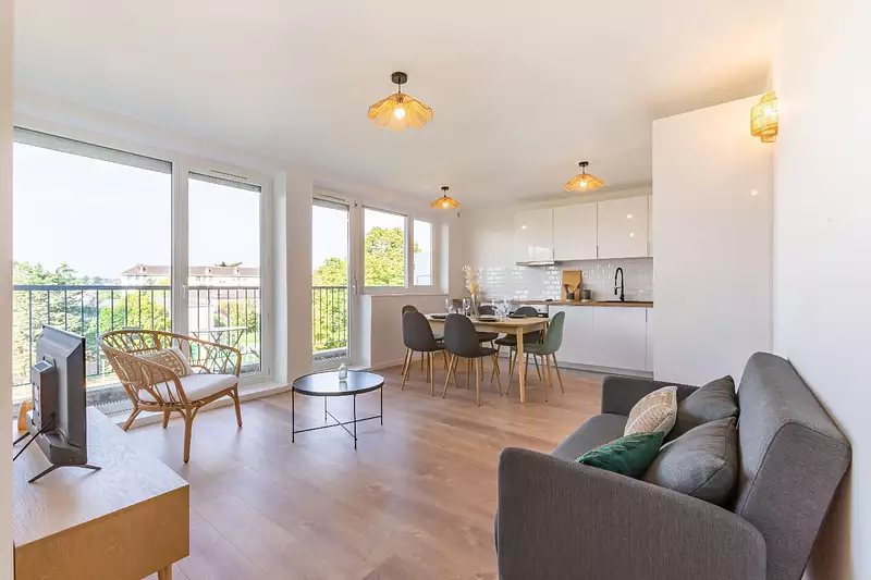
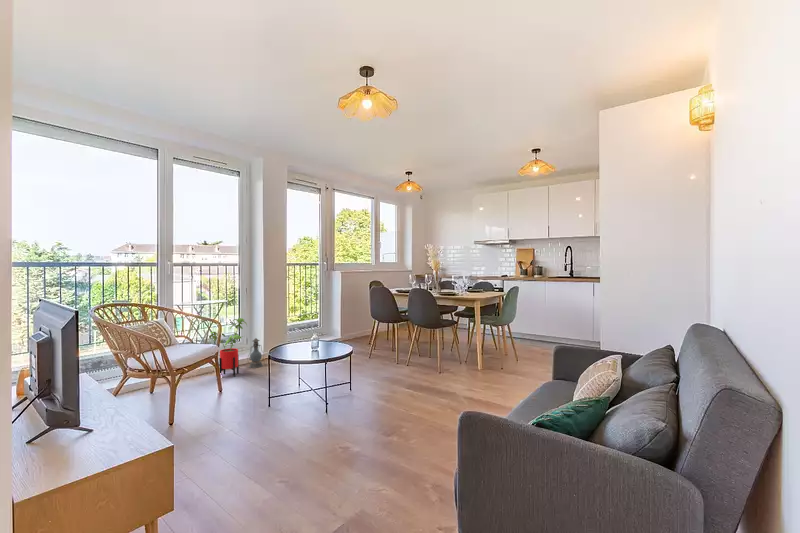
+ house plant [208,317,248,378]
+ lantern [247,337,265,369]
